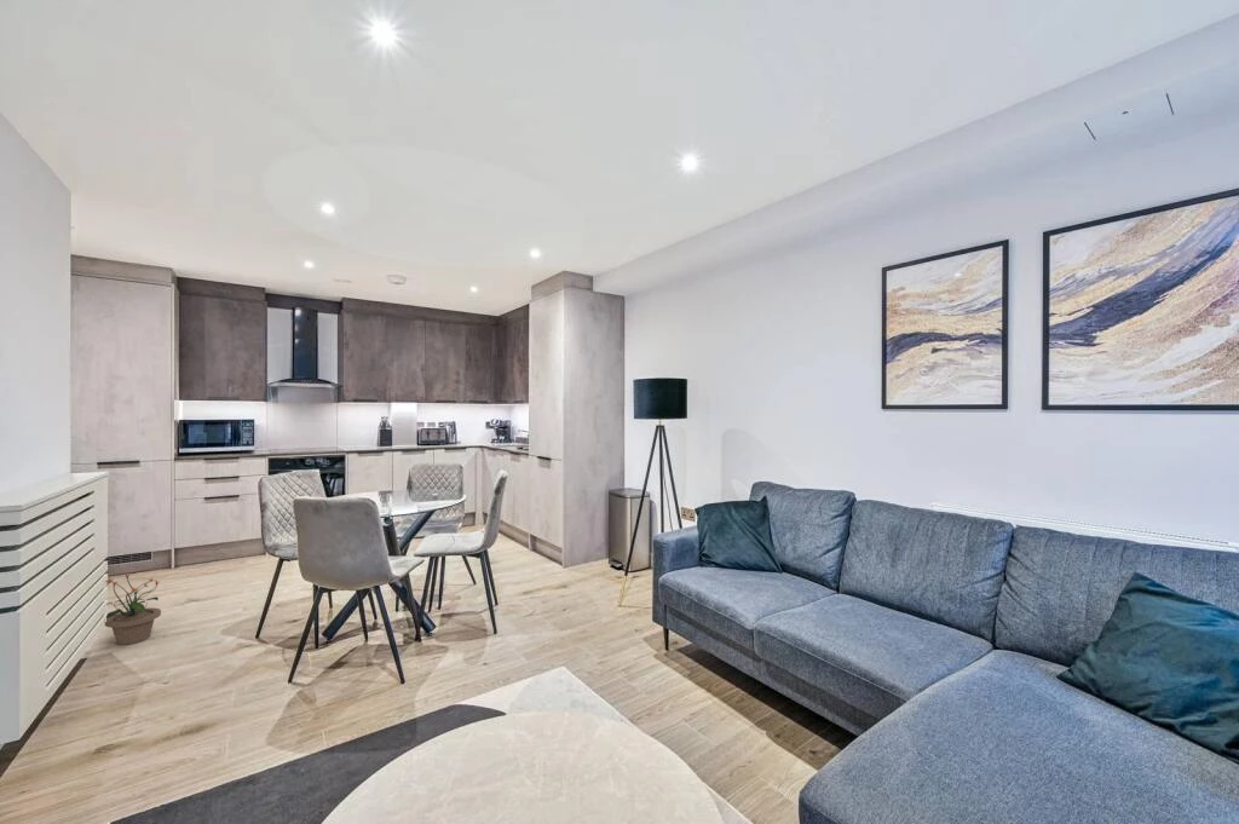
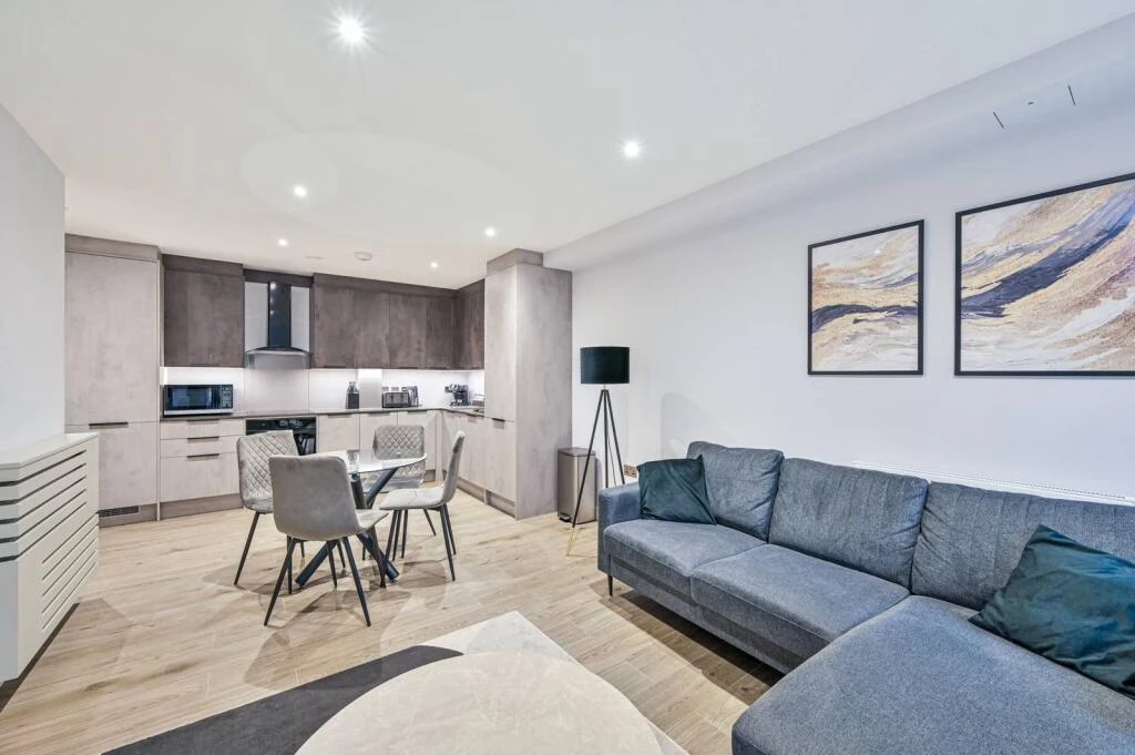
- potted plant [104,572,162,646]
